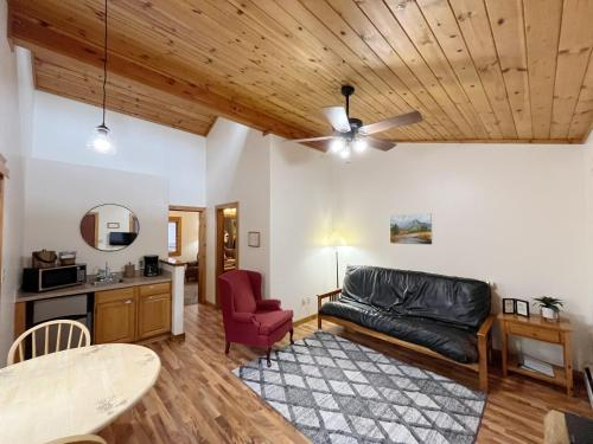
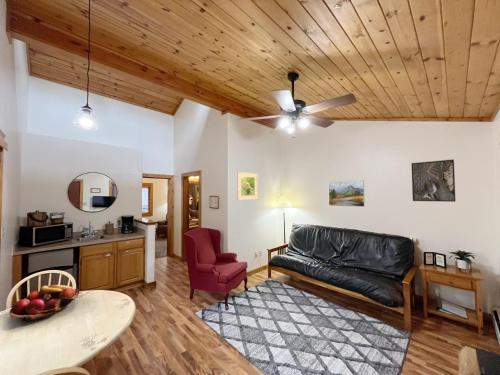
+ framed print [236,171,259,201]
+ fruit basket [9,284,81,323]
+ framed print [411,159,456,203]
